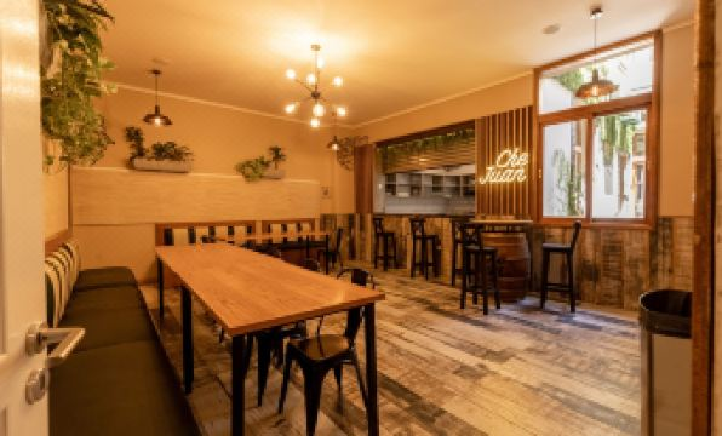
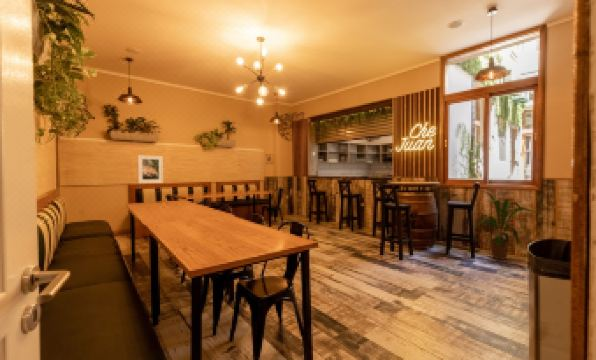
+ house plant [478,190,539,261]
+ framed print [137,154,164,184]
